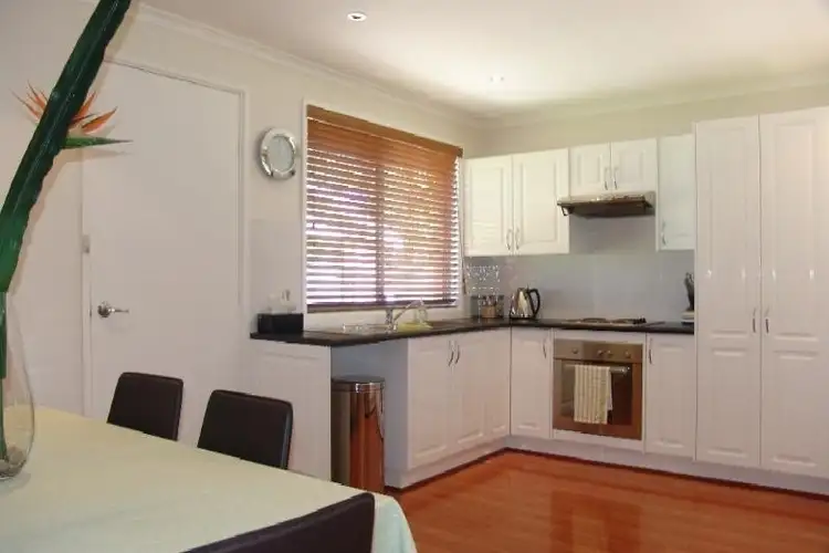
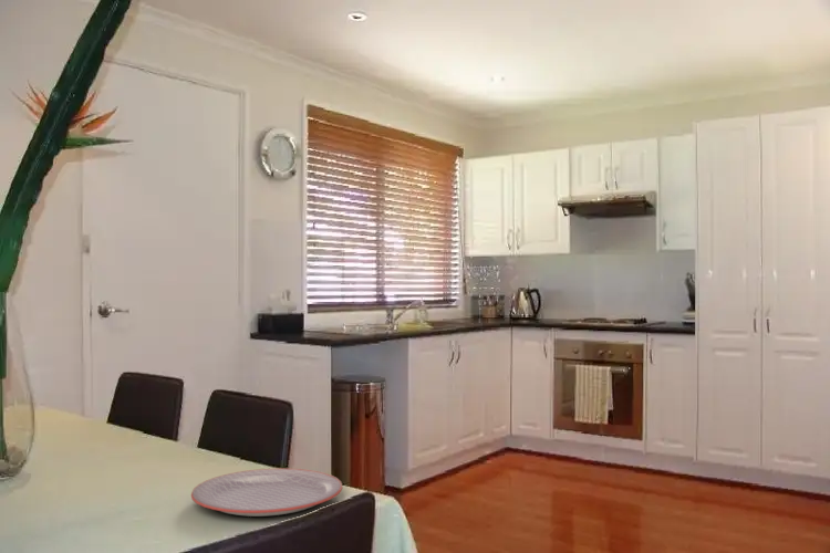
+ plate [190,467,343,518]
